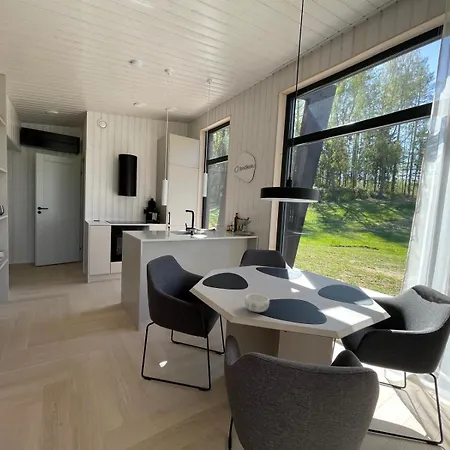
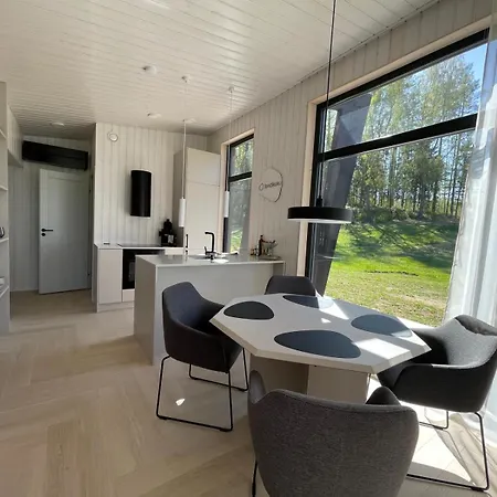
- decorative bowl [244,293,270,313]
